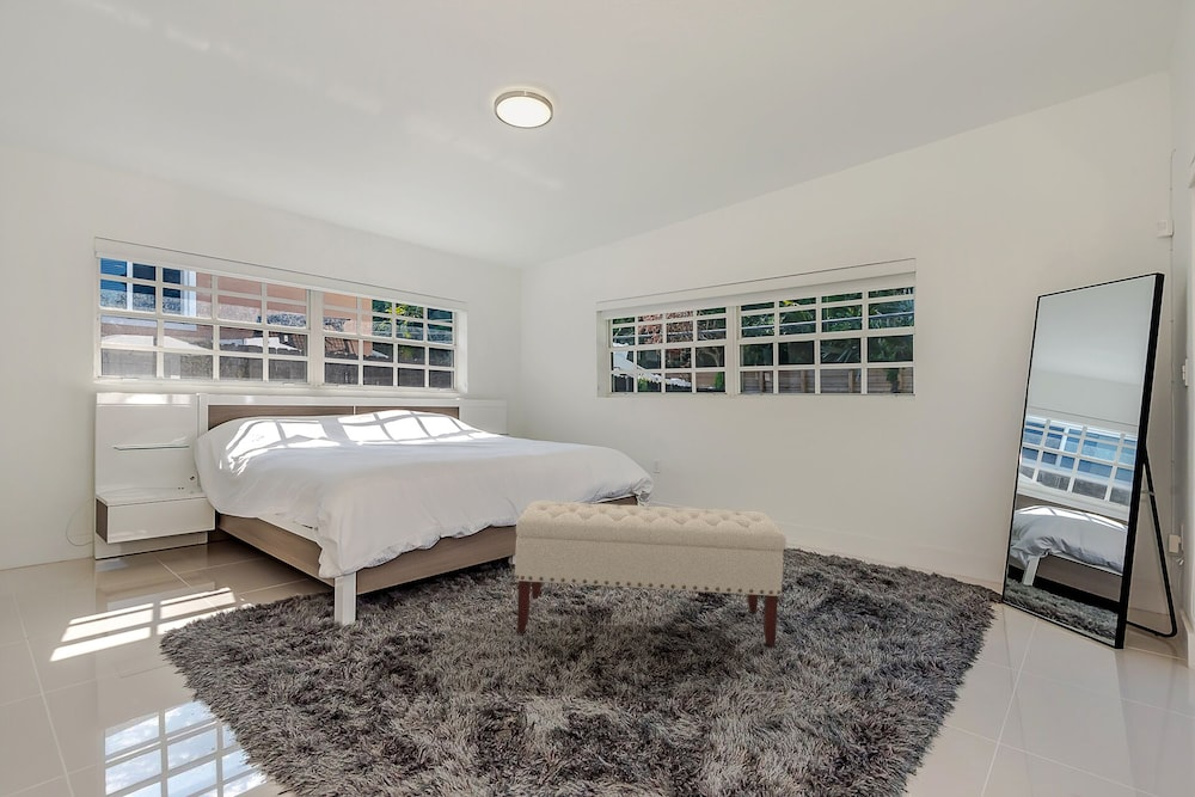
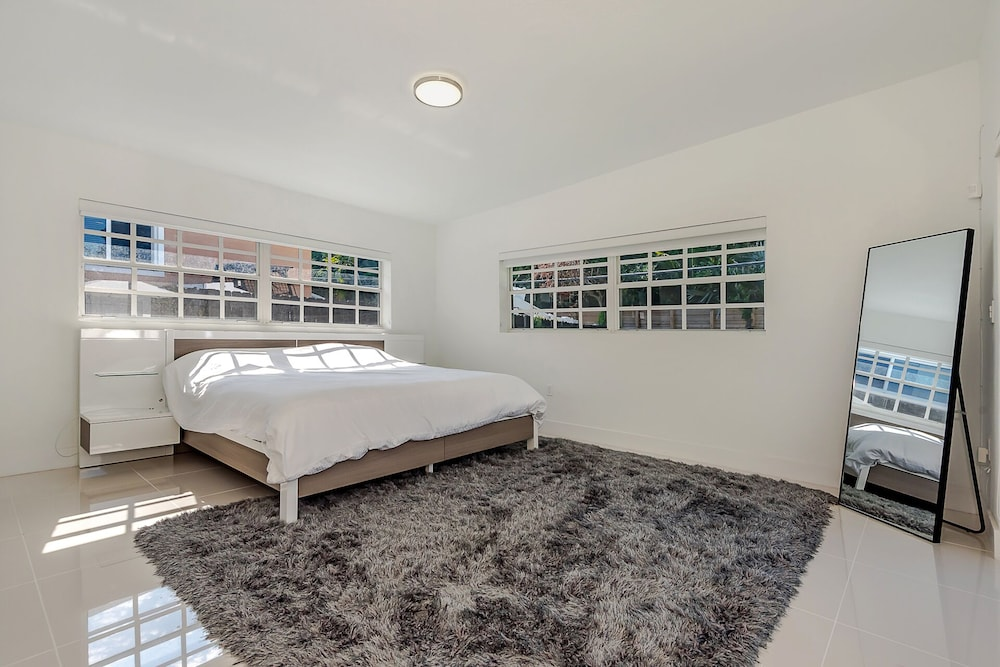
- bench [513,499,788,648]
